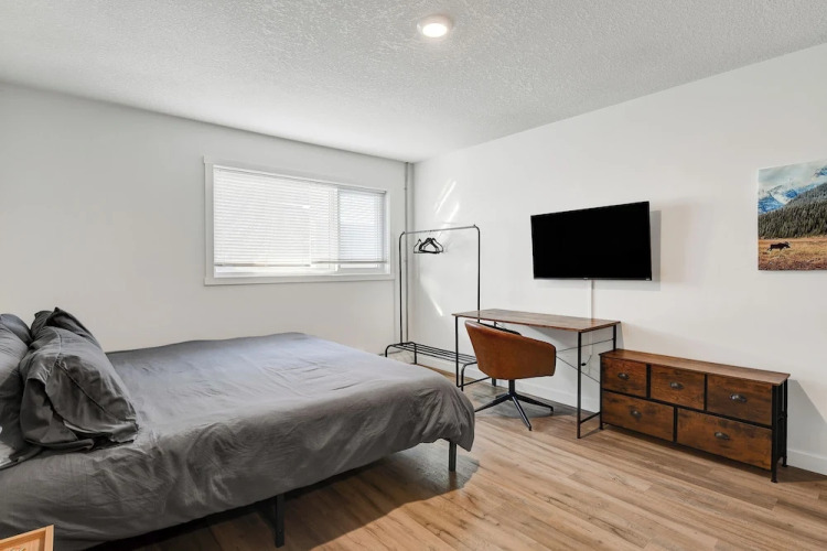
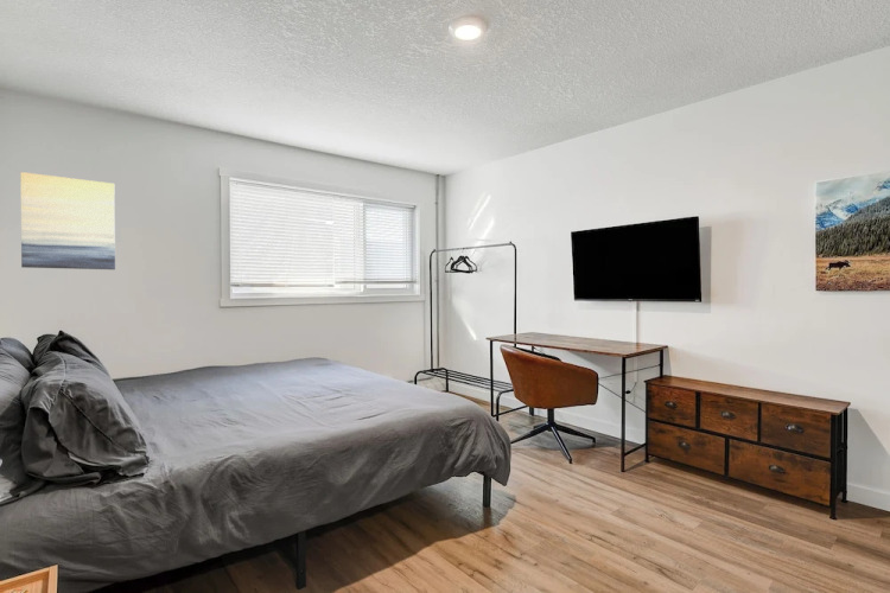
+ wall art [19,171,116,270]
